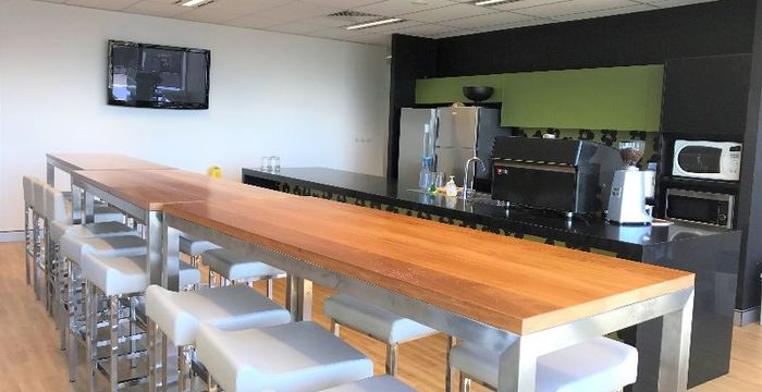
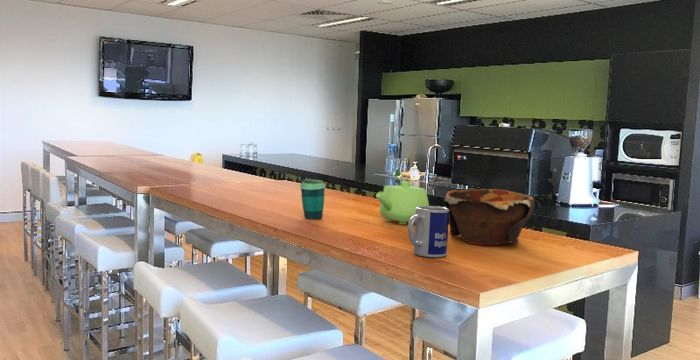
+ mug [407,205,449,258]
+ cup [299,179,327,220]
+ teapot [375,180,430,225]
+ bowl [443,188,535,247]
